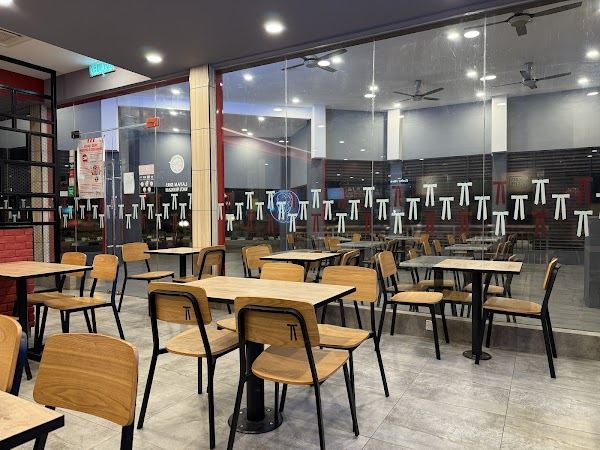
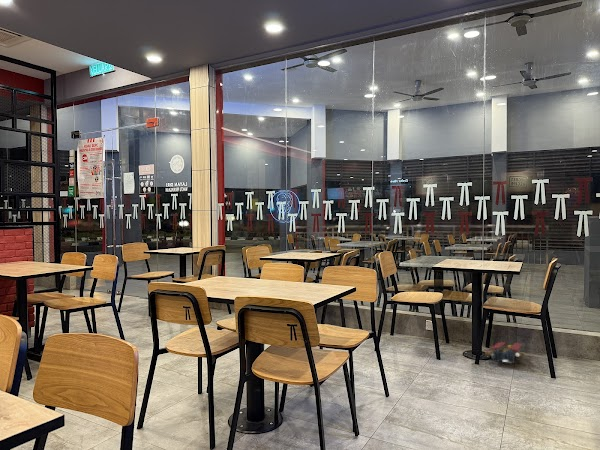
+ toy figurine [483,341,527,364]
